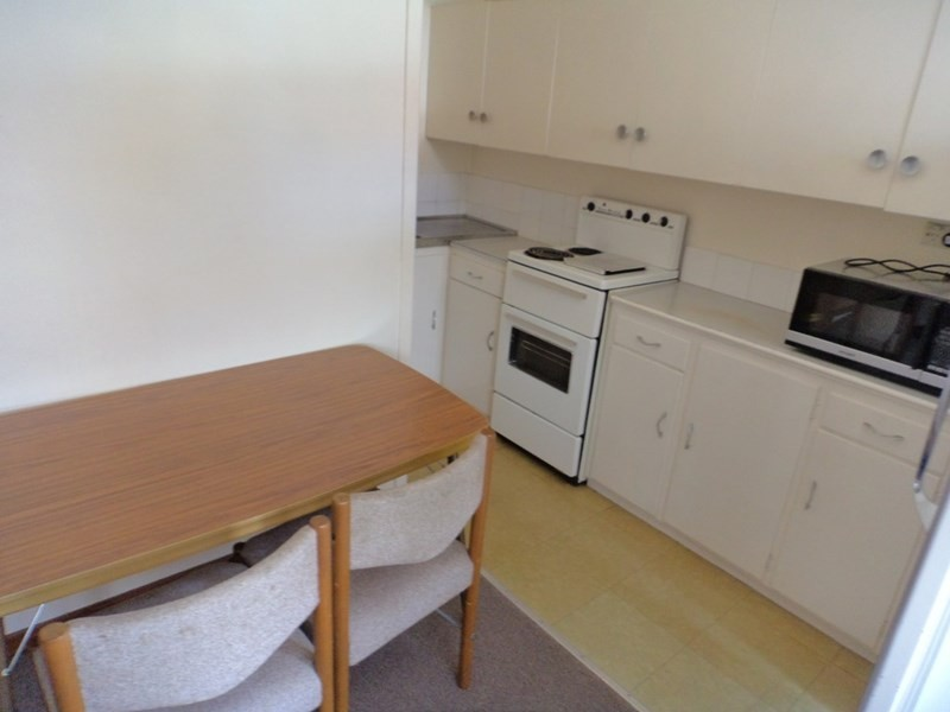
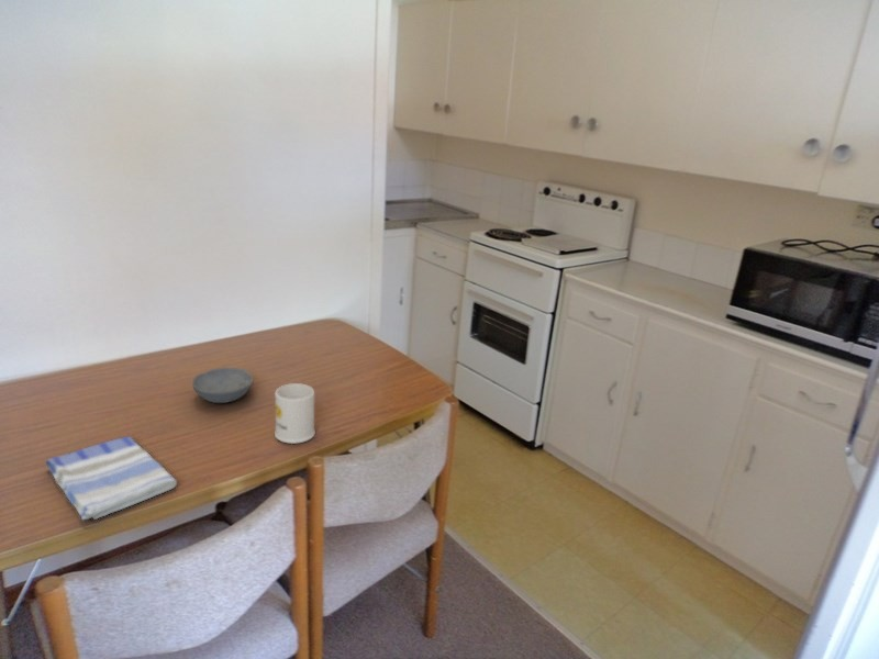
+ mug [274,382,316,445]
+ bowl [191,366,254,404]
+ dish towel [45,436,178,521]
